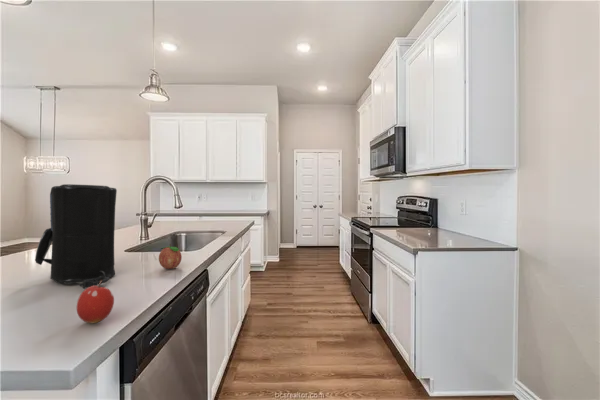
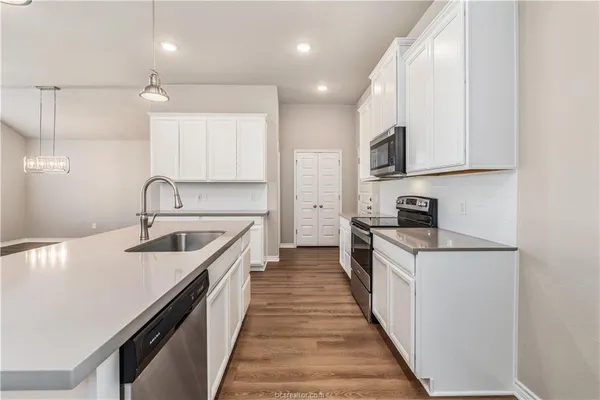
- coffee maker [34,183,118,290]
- fruit [158,243,183,270]
- fruit [76,280,115,324]
